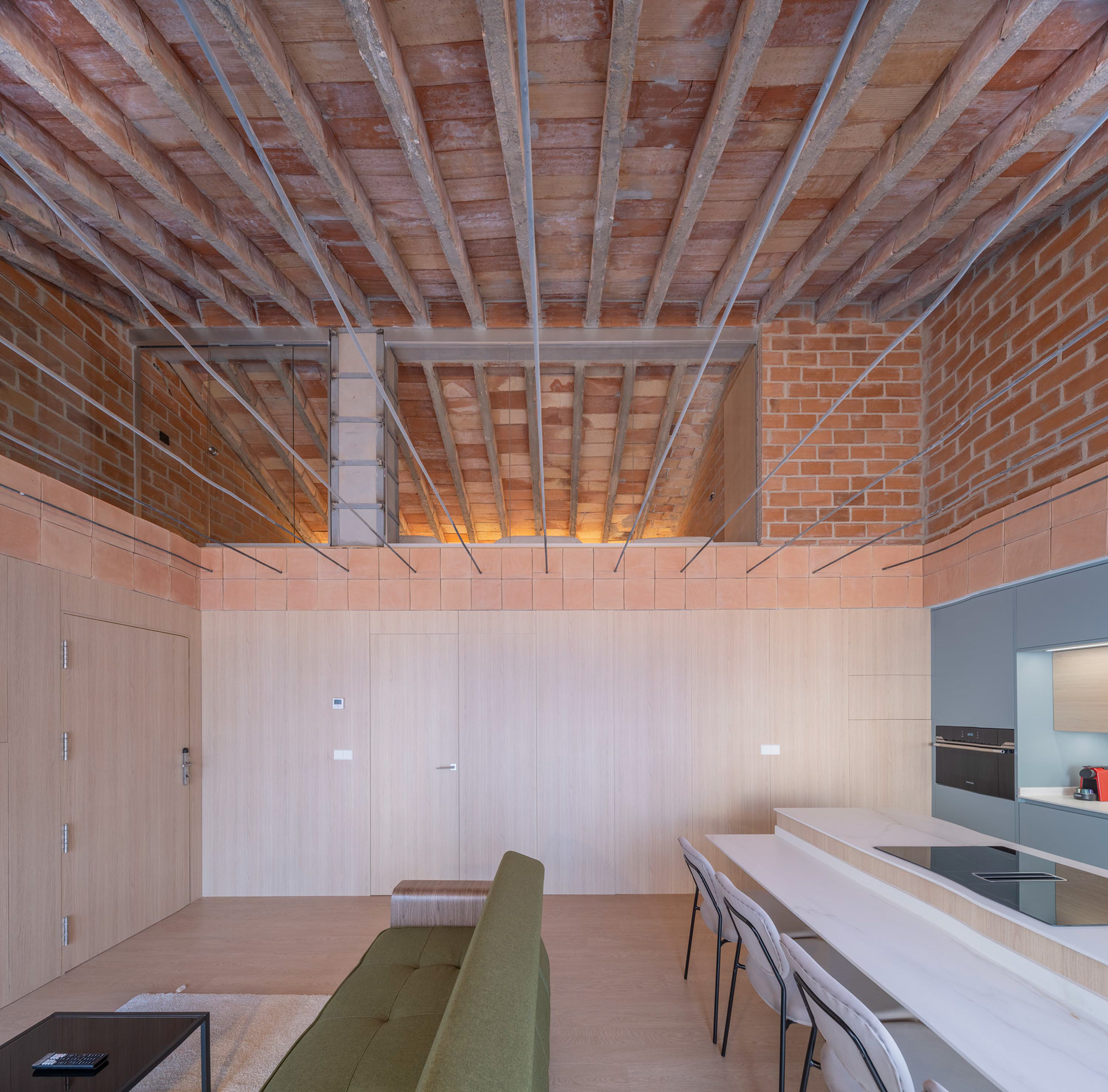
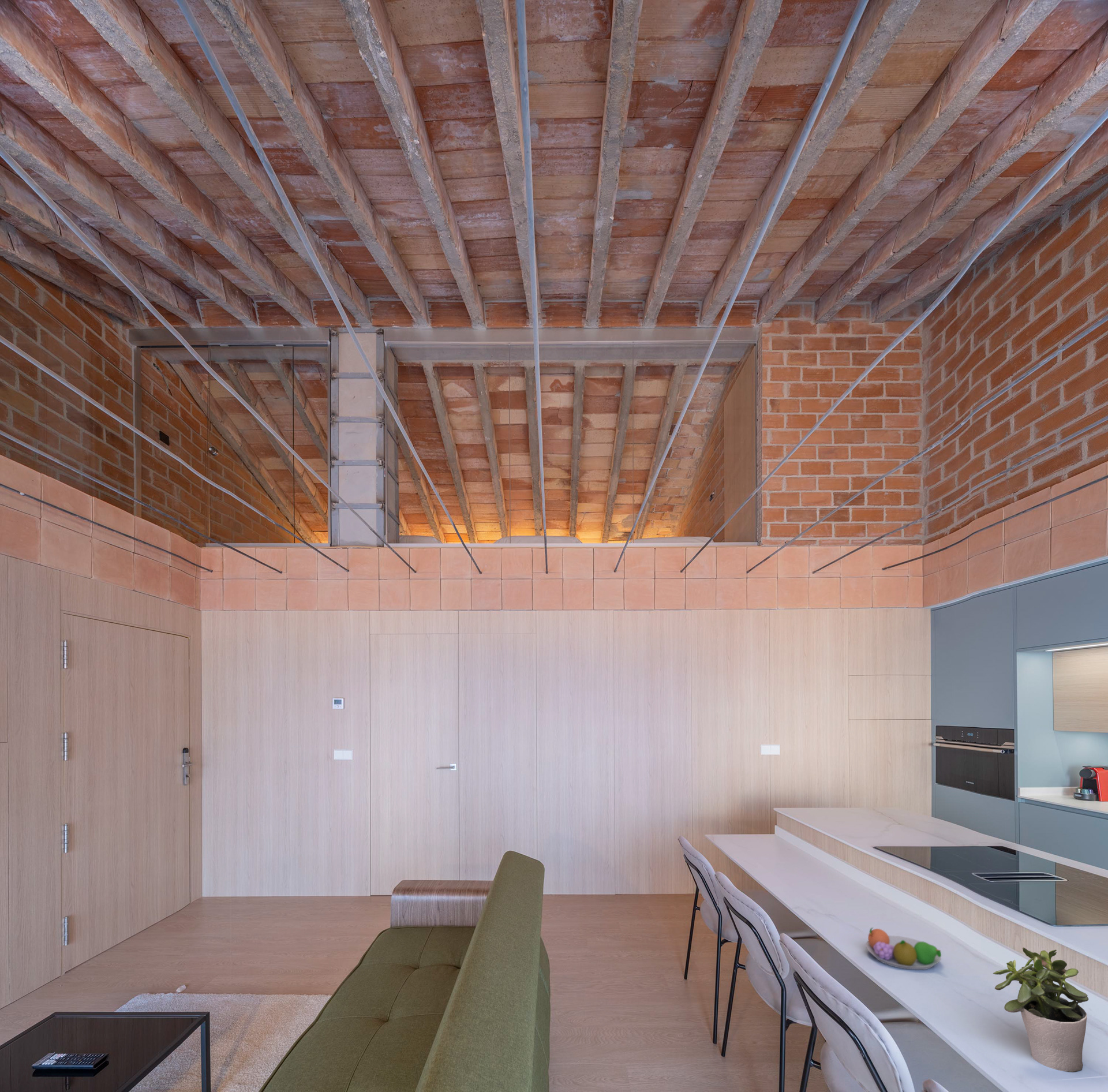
+ fruit bowl [866,927,942,970]
+ potted plant [993,947,1089,1073]
